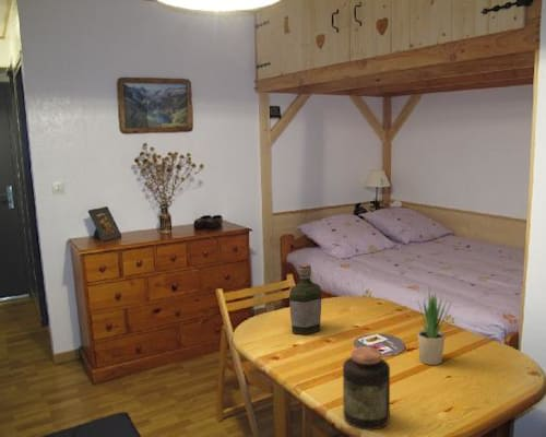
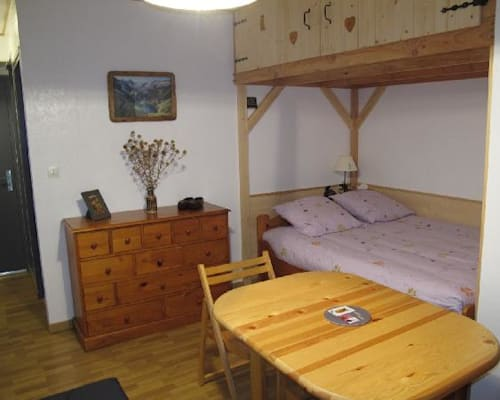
- potted plant [416,286,453,366]
- bottle [288,263,322,335]
- jar [342,345,391,430]
